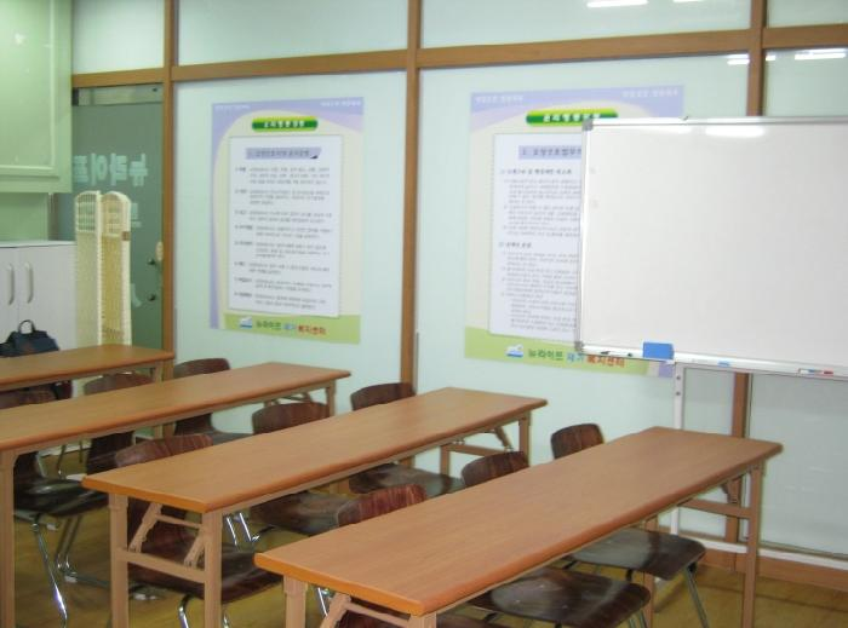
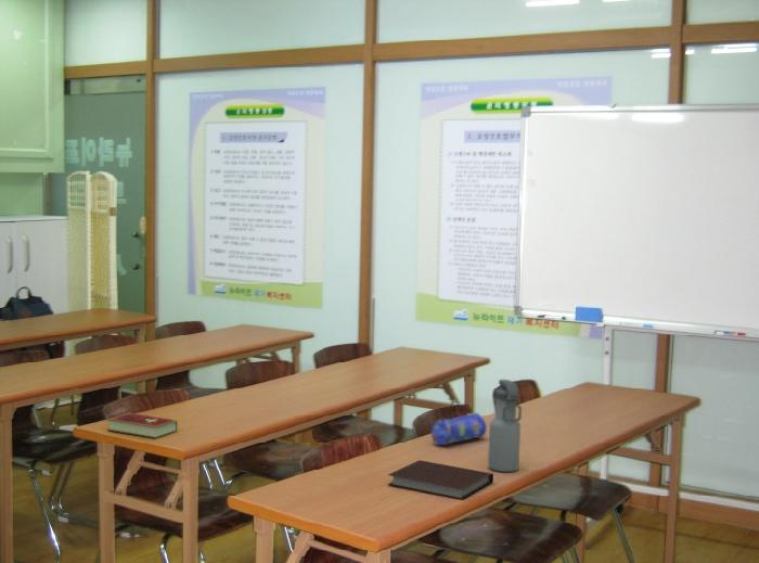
+ pencil case [430,411,488,446]
+ hardcover book [106,412,179,439]
+ water bottle [487,379,523,473]
+ notebook [387,459,494,501]
